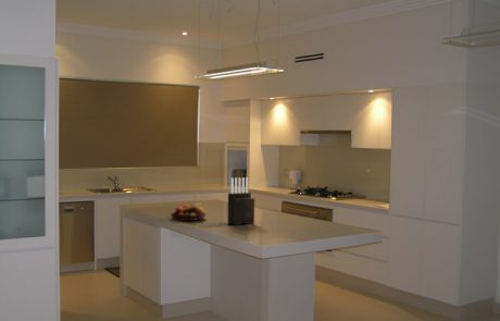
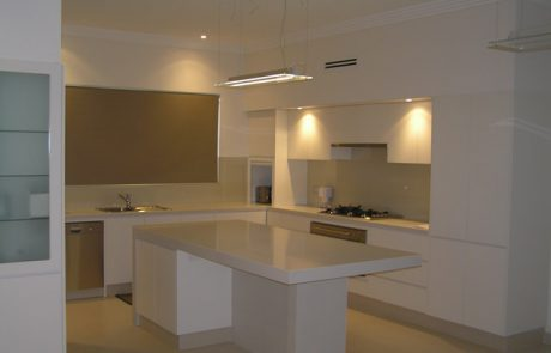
- knife block [227,176,255,226]
- fruit bowl [170,202,208,222]
